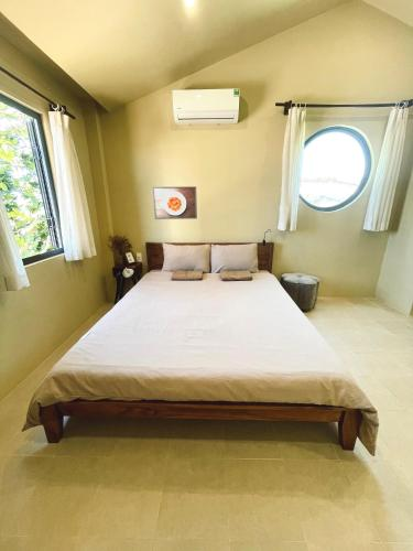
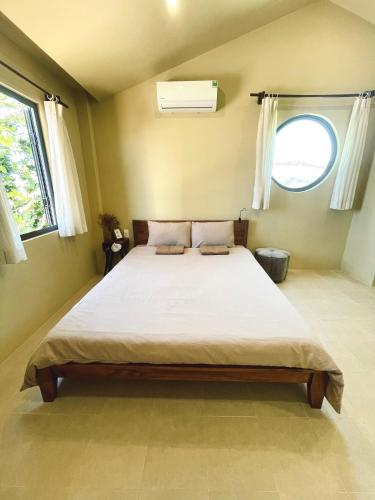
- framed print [152,185,198,220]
